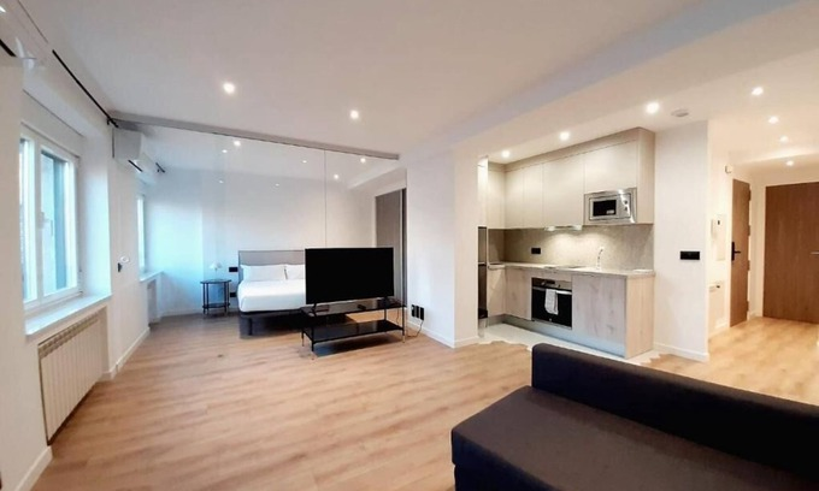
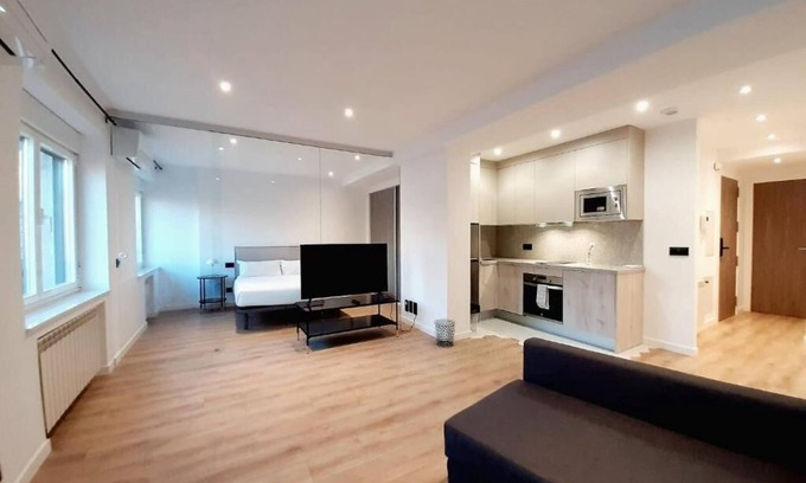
+ waste bin [434,318,456,348]
